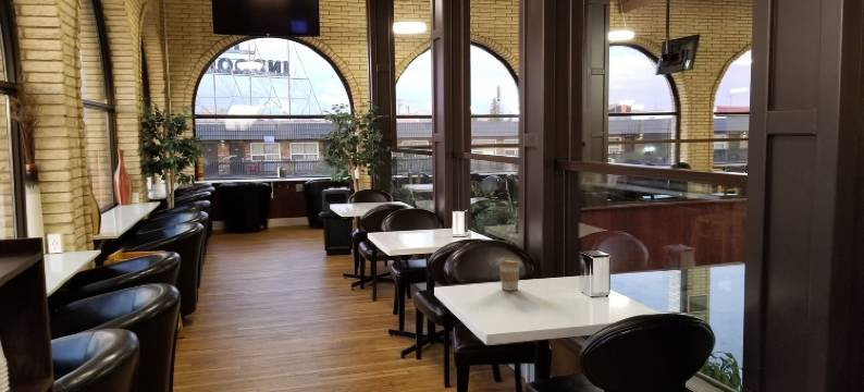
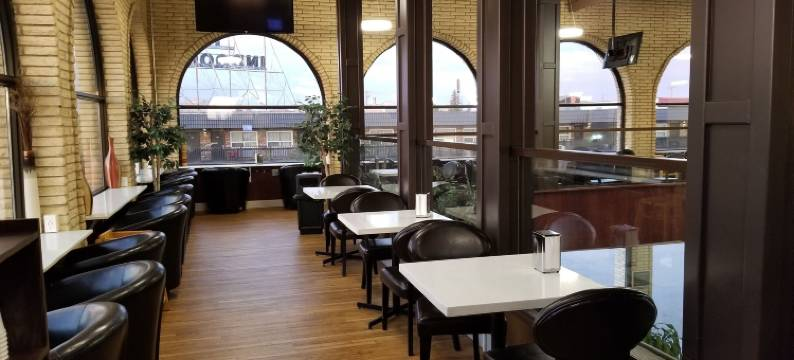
- coffee cup [498,257,521,292]
